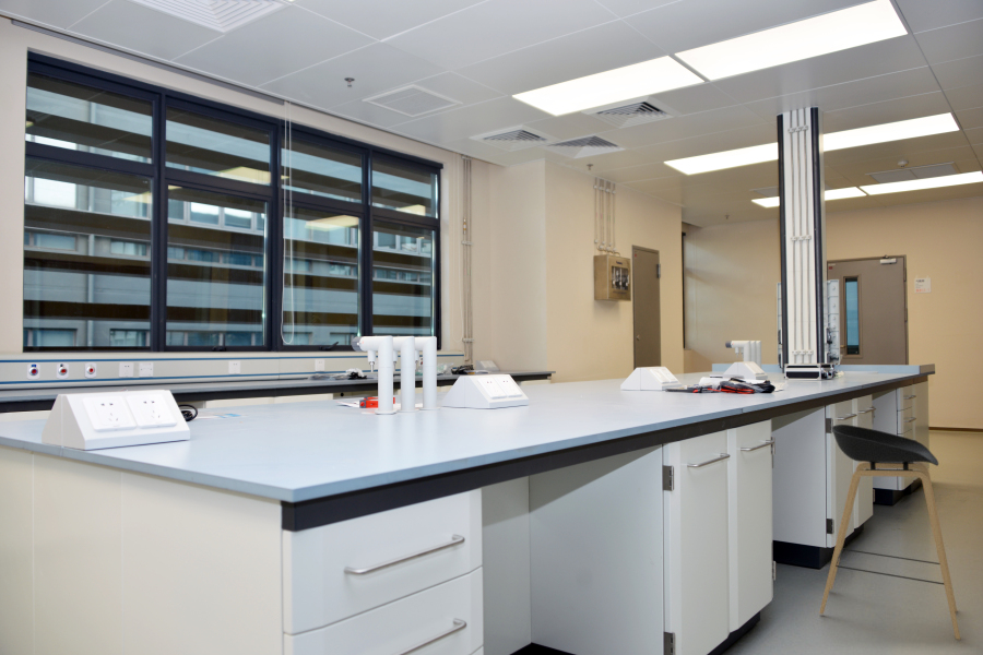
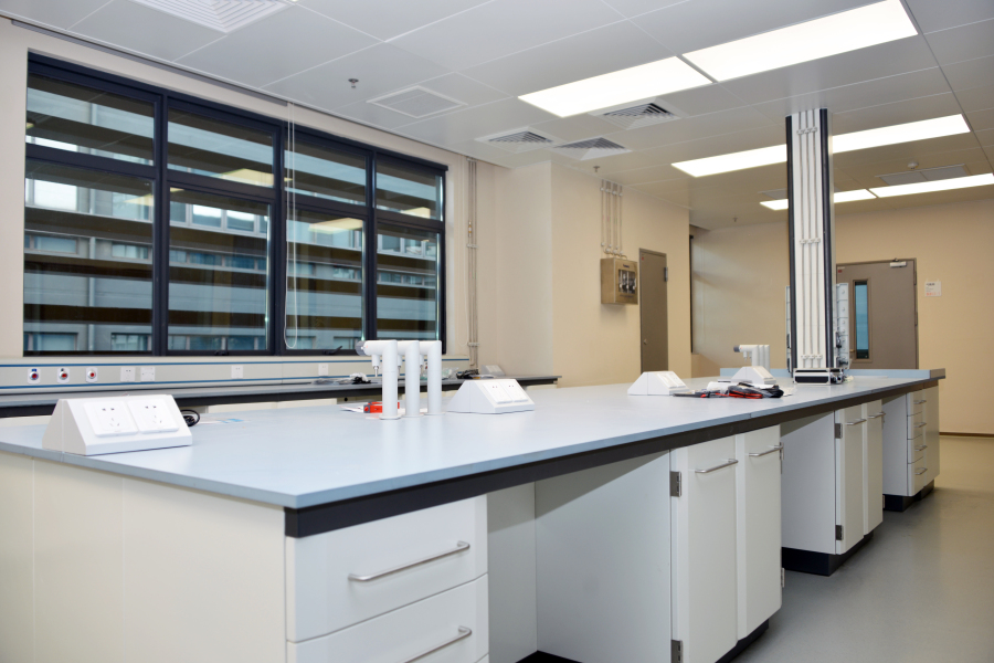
- stool [818,424,961,641]
